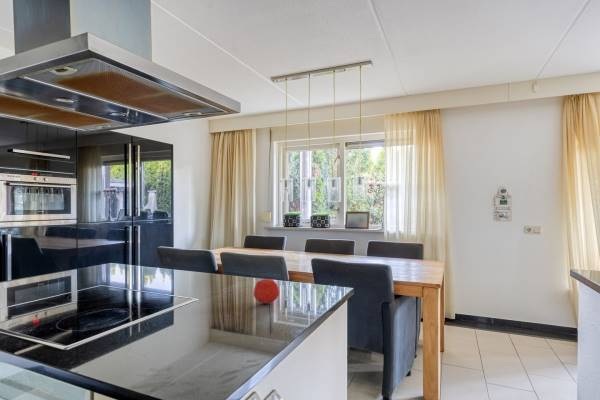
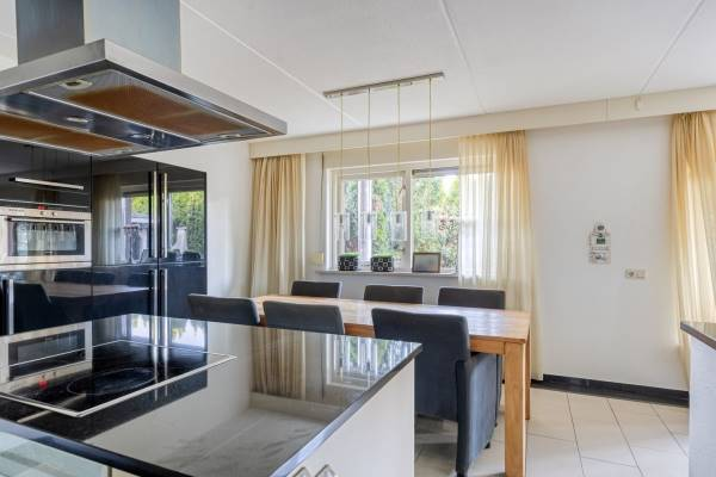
- apple [252,278,280,305]
